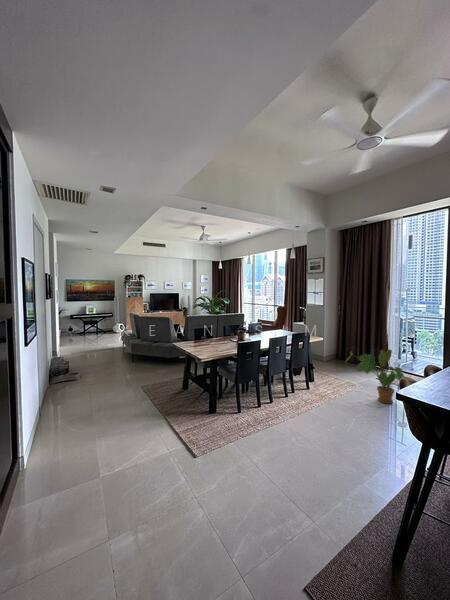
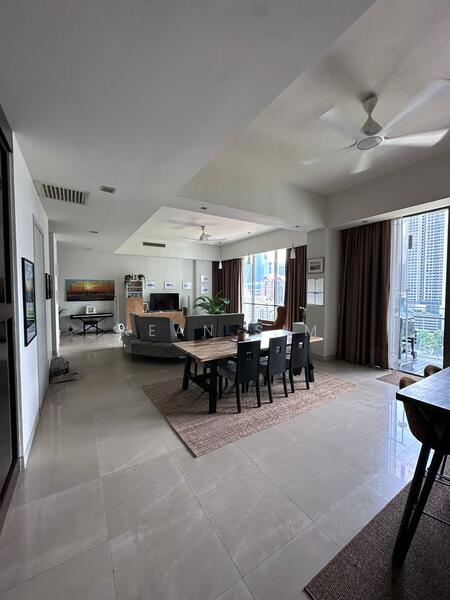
- house plant [345,349,411,405]
